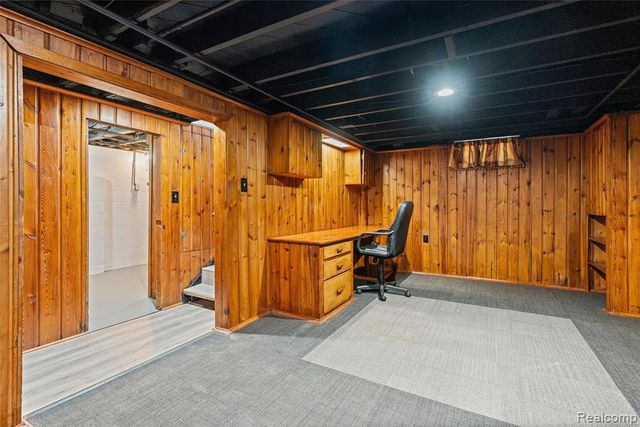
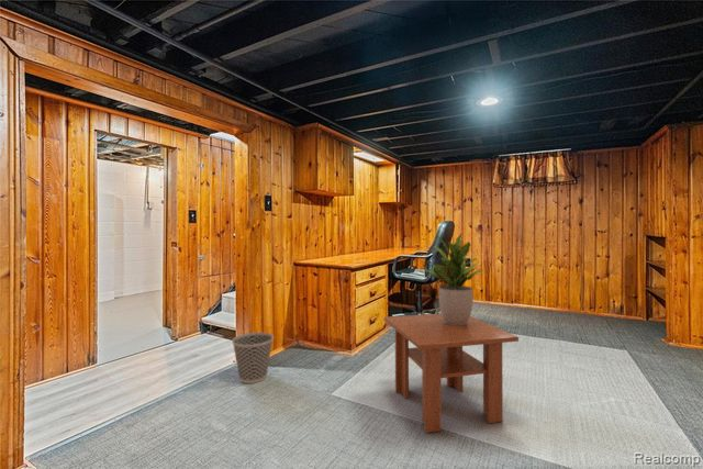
+ potted plant [424,231,484,325]
+ coffee table [383,312,520,434]
+ wastebasket [231,332,275,384]
